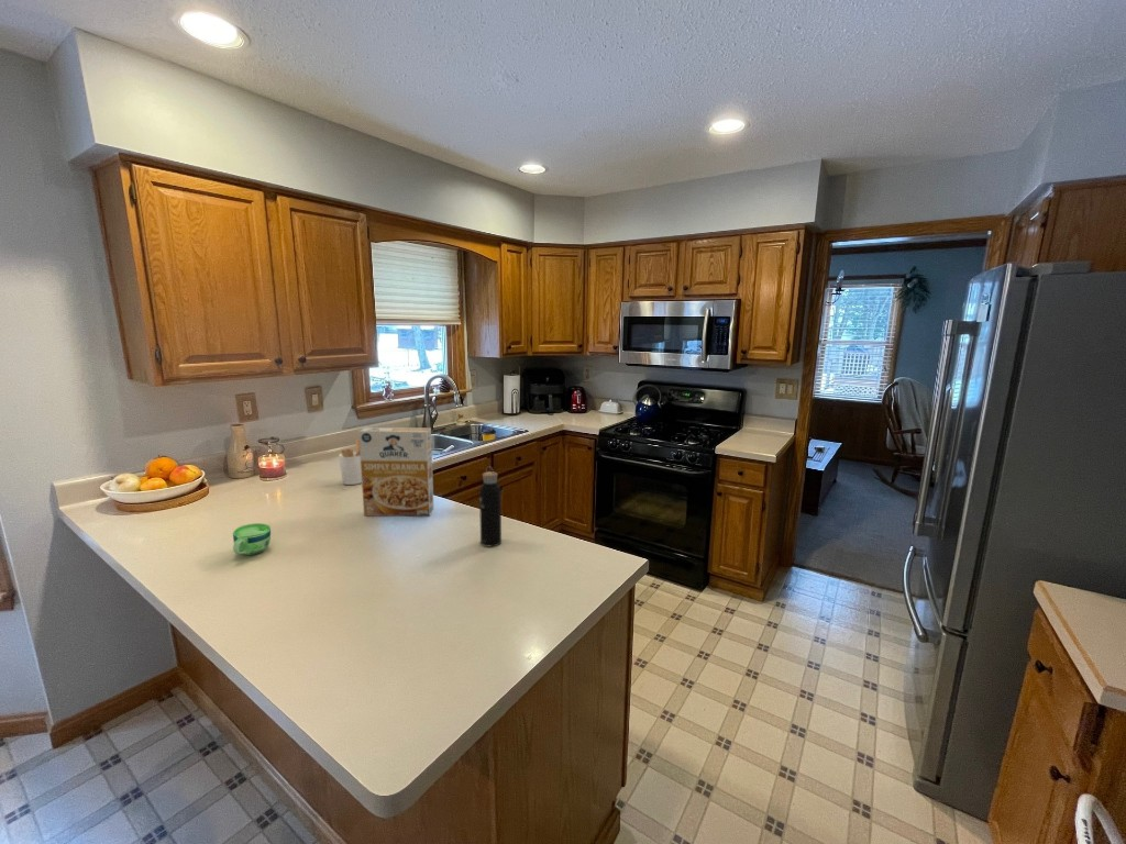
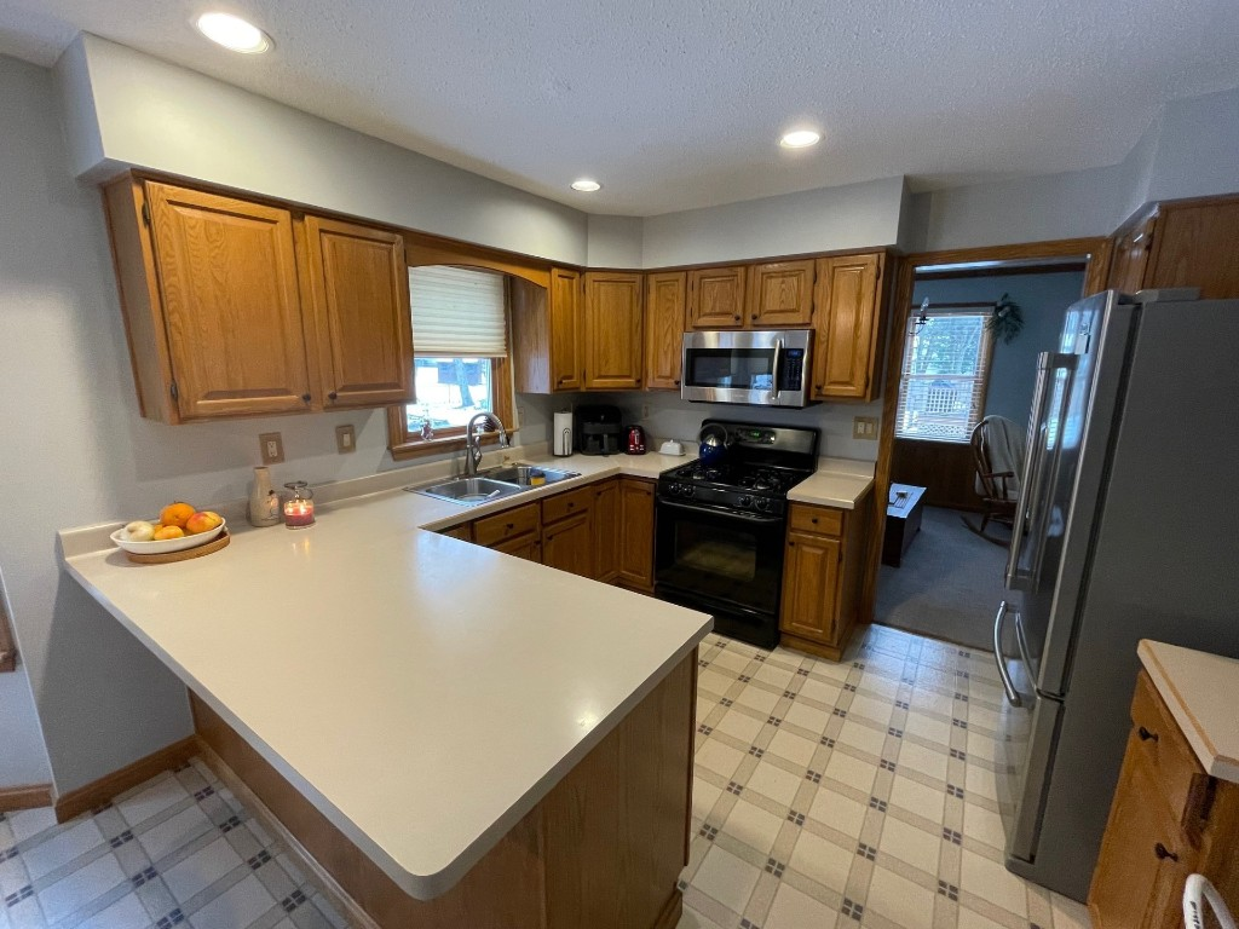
- cup [232,522,272,556]
- utensil holder [338,437,362,486]
- cereal box [357,426,435,518]
- water bottle [478,465,503,547]
